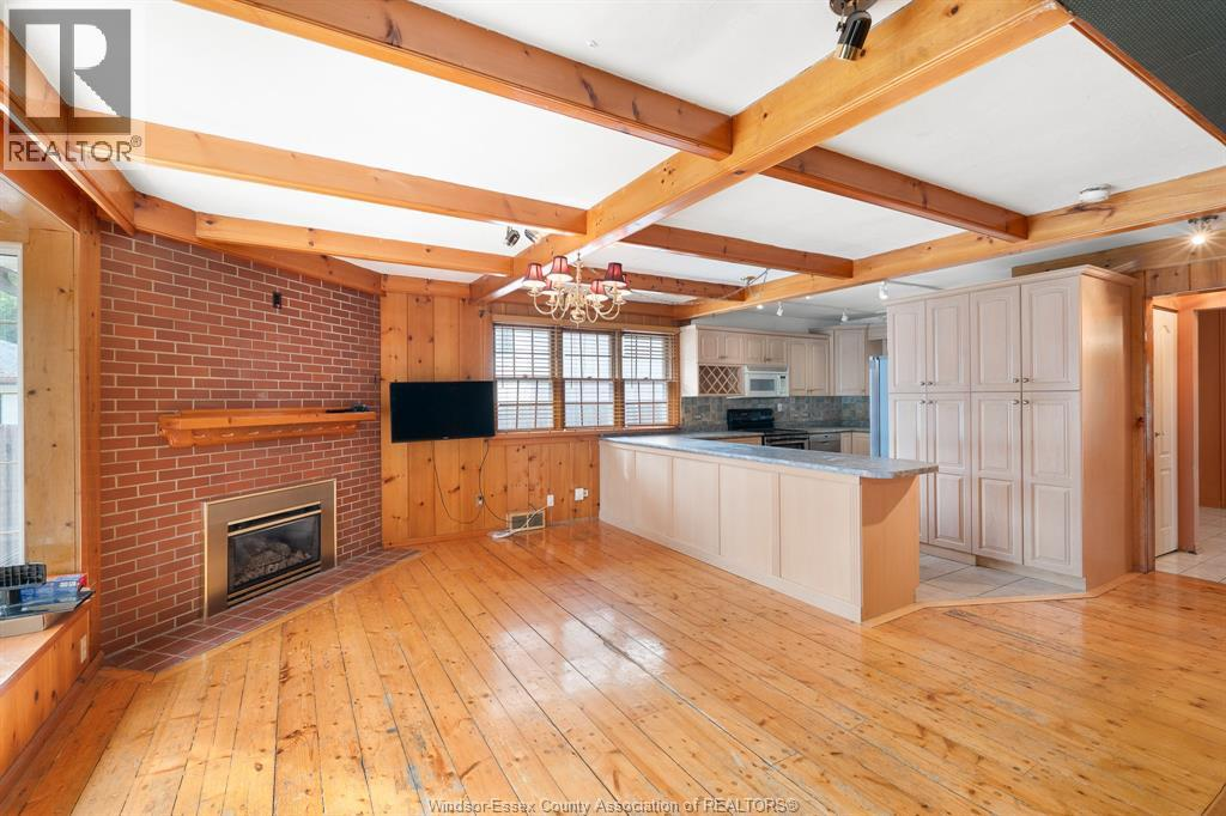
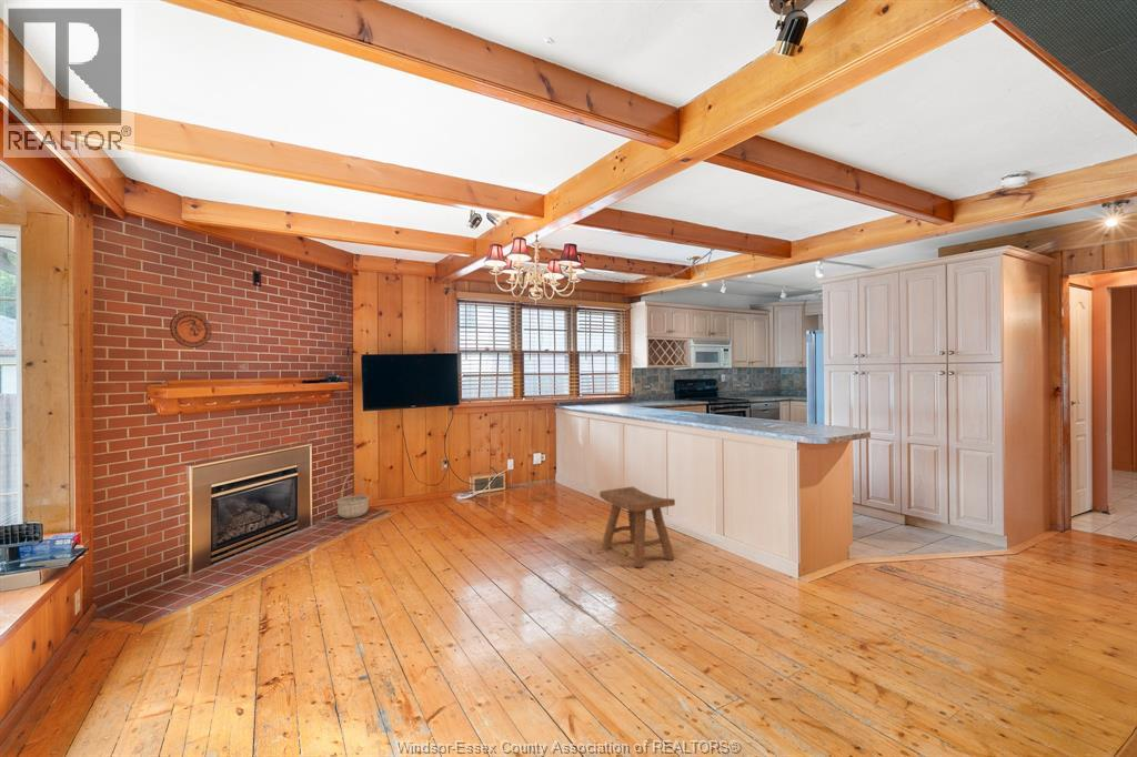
+ basket [335,472,370,519]
+ decorative plate [169,310,212,349]
+ stool [598,485,676,568]
